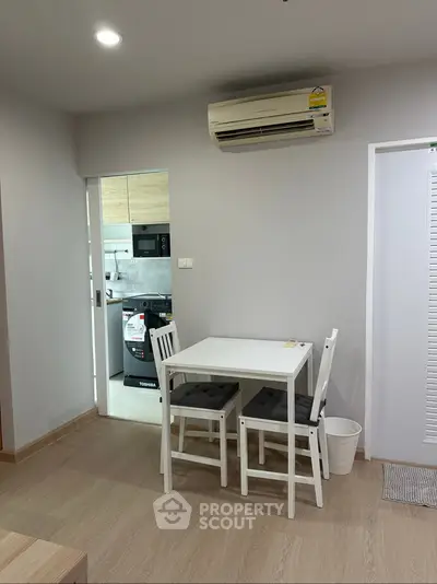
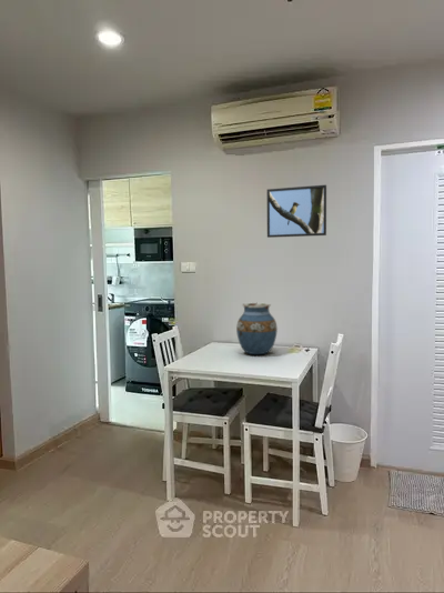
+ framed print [266,184,327,239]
+ vase [235,301,279,355]
